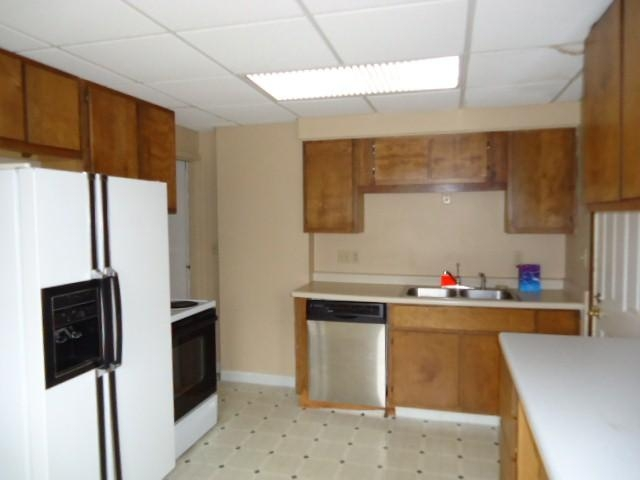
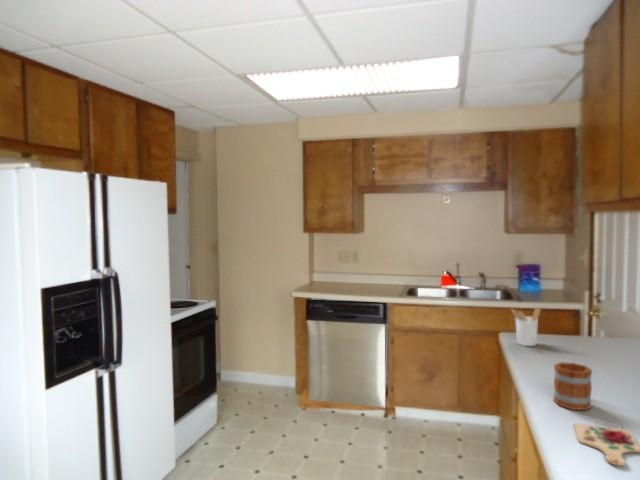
+ utensil holder [510,307,542,347]
+ mug [553,361,593,411]
+ cutting board [573,421,640,467]
